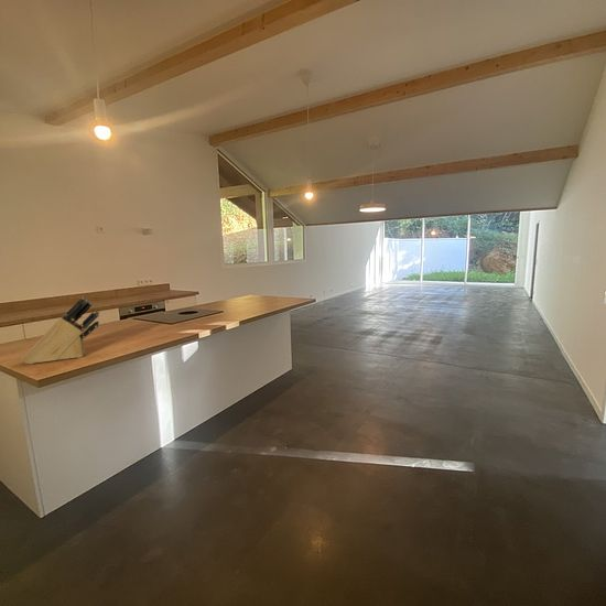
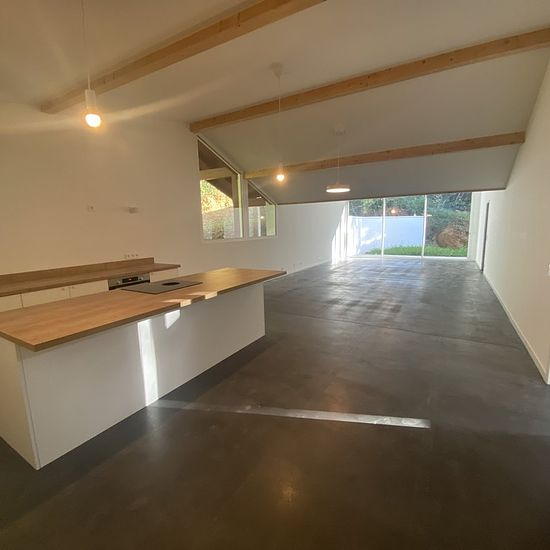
- knife block [20,296,100,365]
